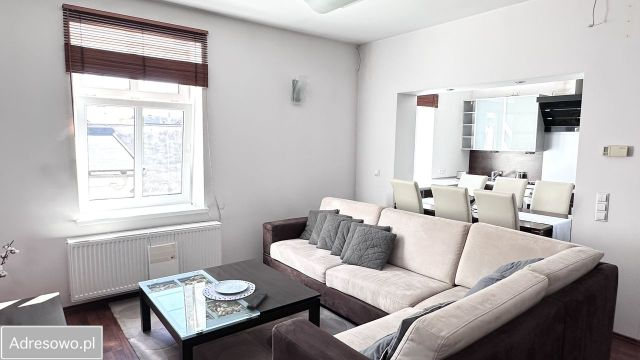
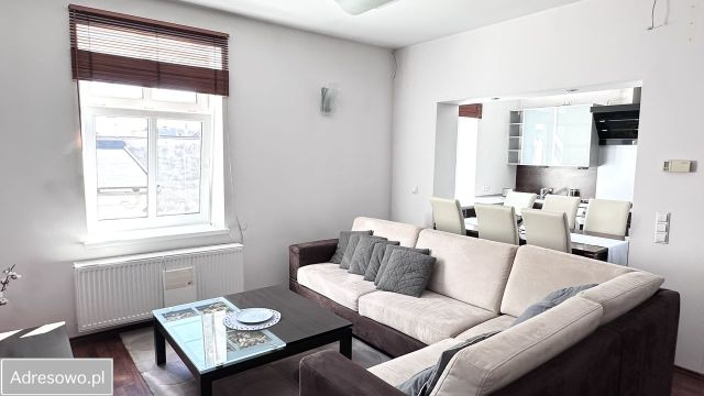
- remote control [246,292,269,311]
